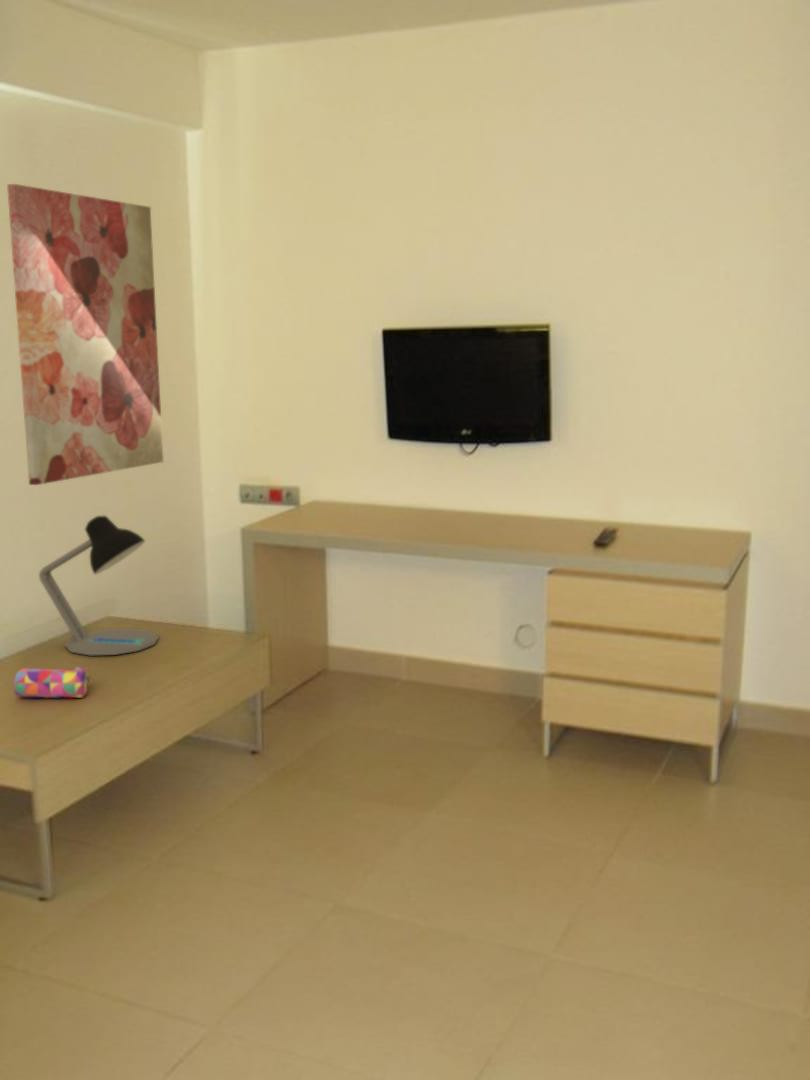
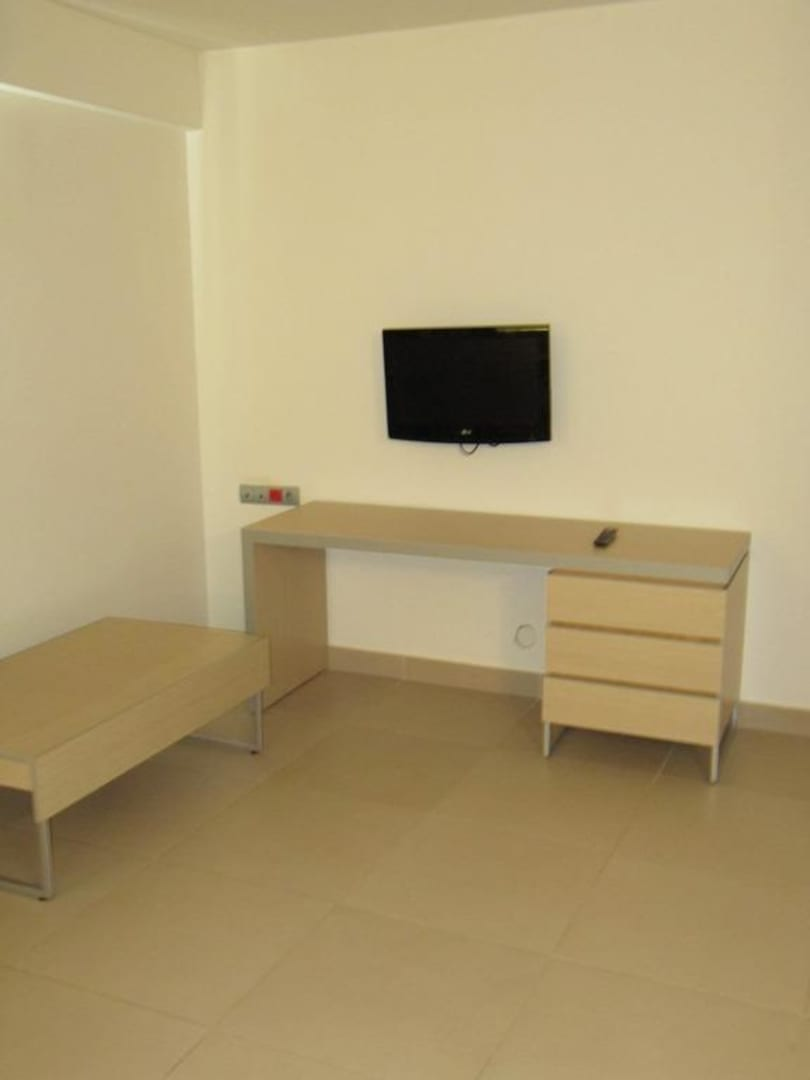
- desk lamp [38,515,160,656]
- wall art [6,183,164,486]
- pencil case [12,665,91,699]
